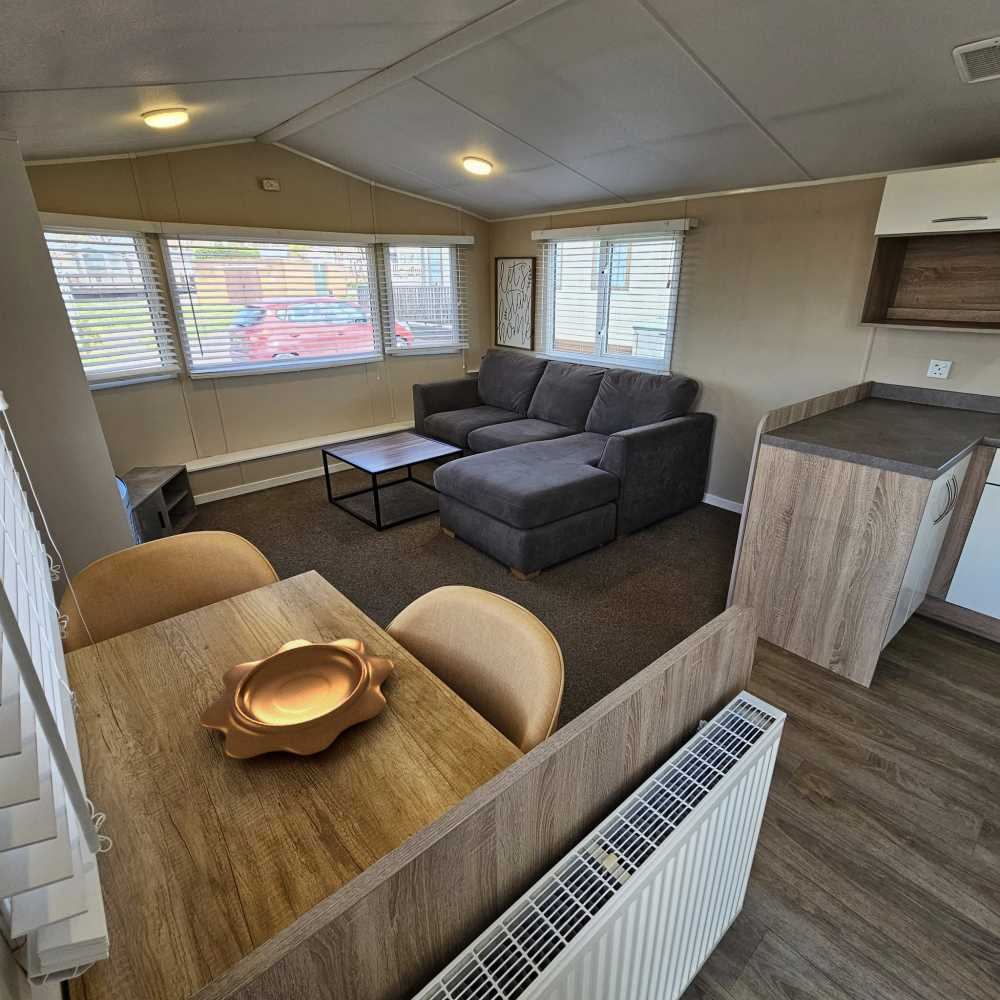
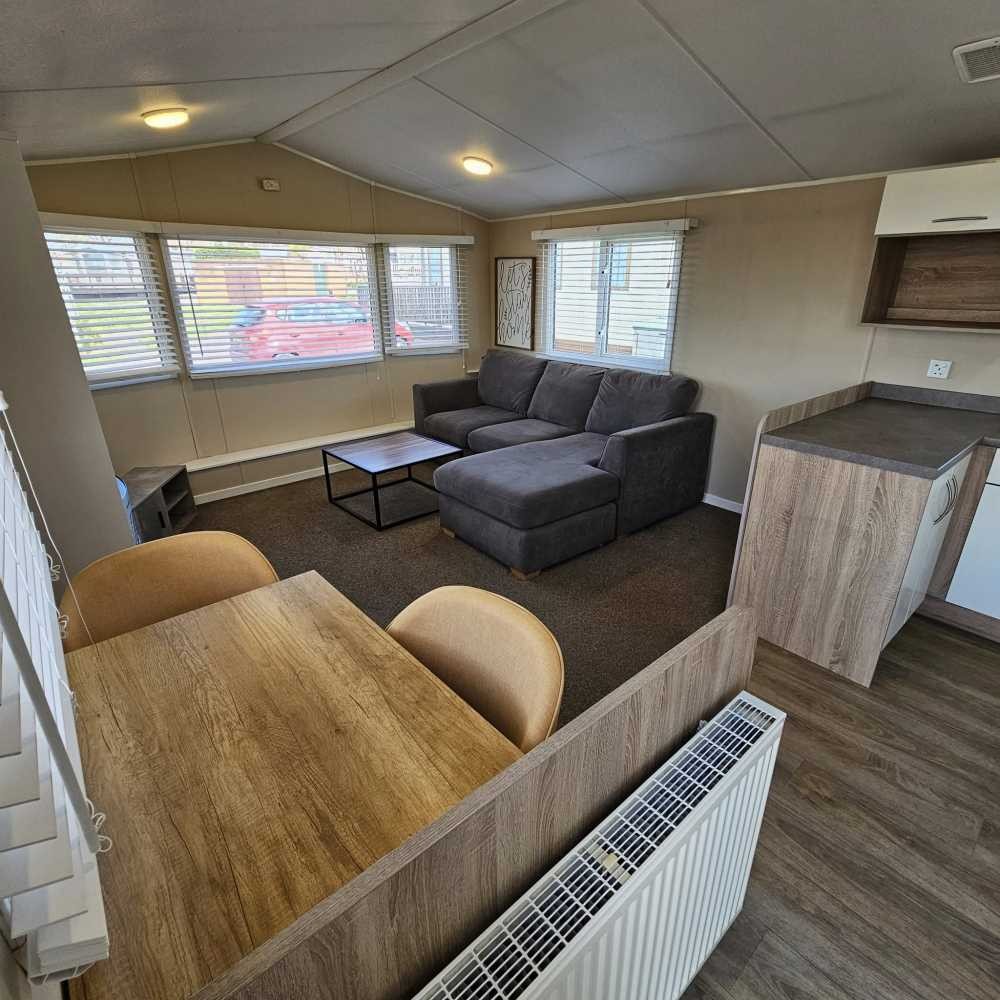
- decorative bowl [200,637,395,760]
